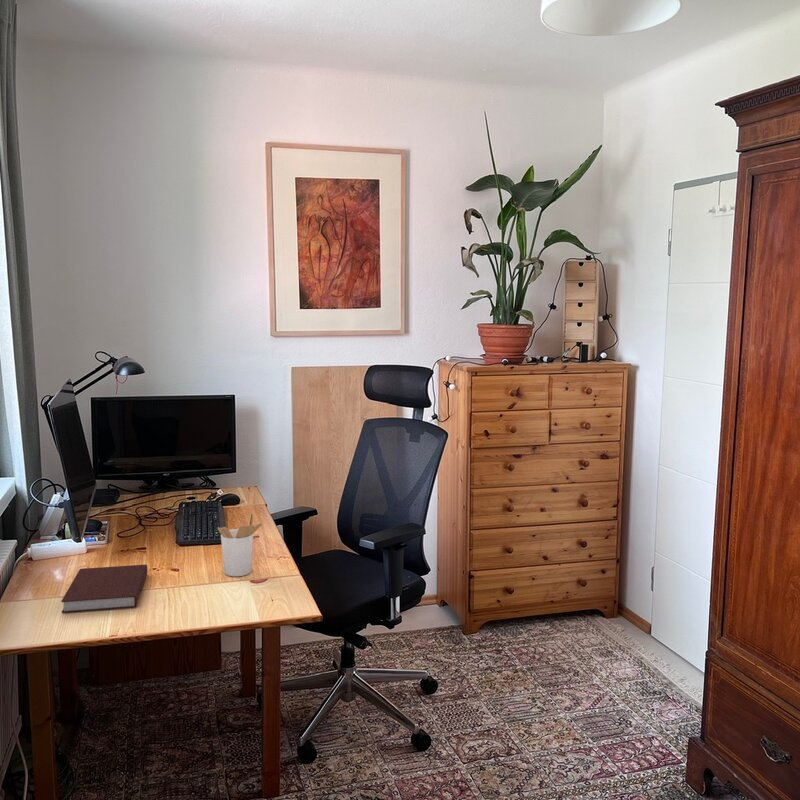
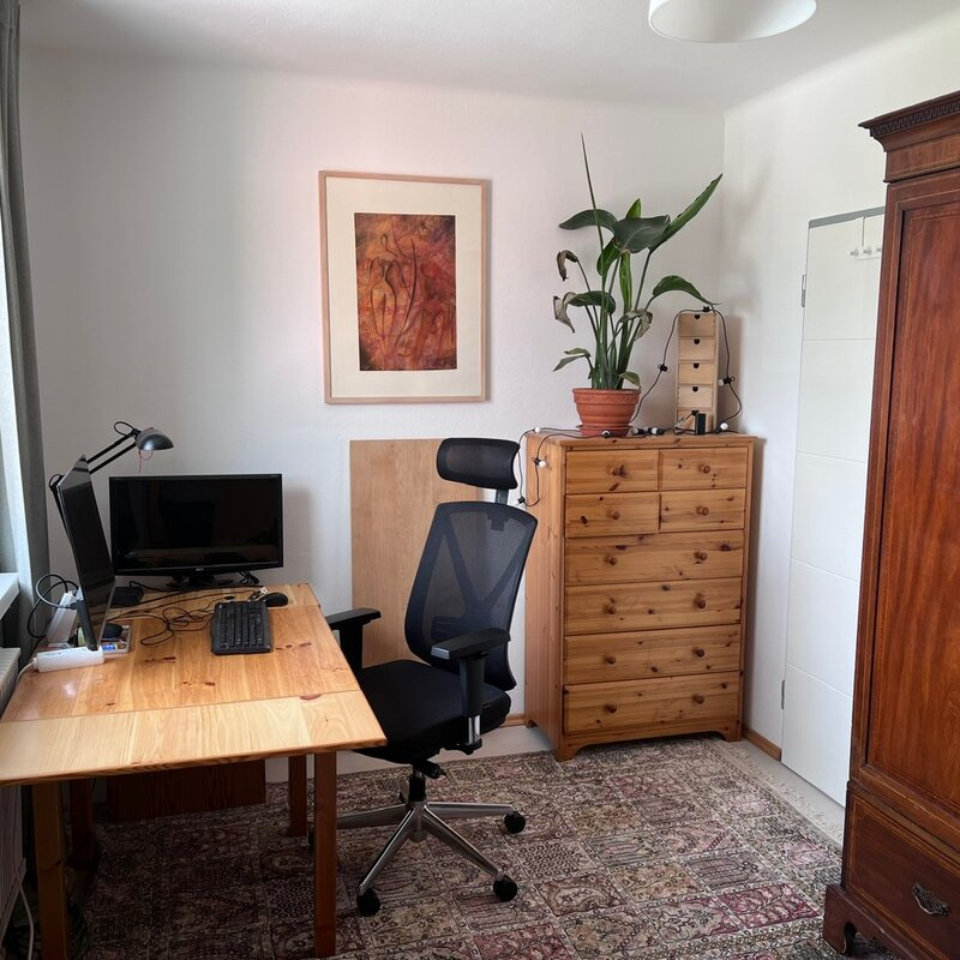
- notebook [60,563,148,614]
- utensil holder [217,511,263,577]
